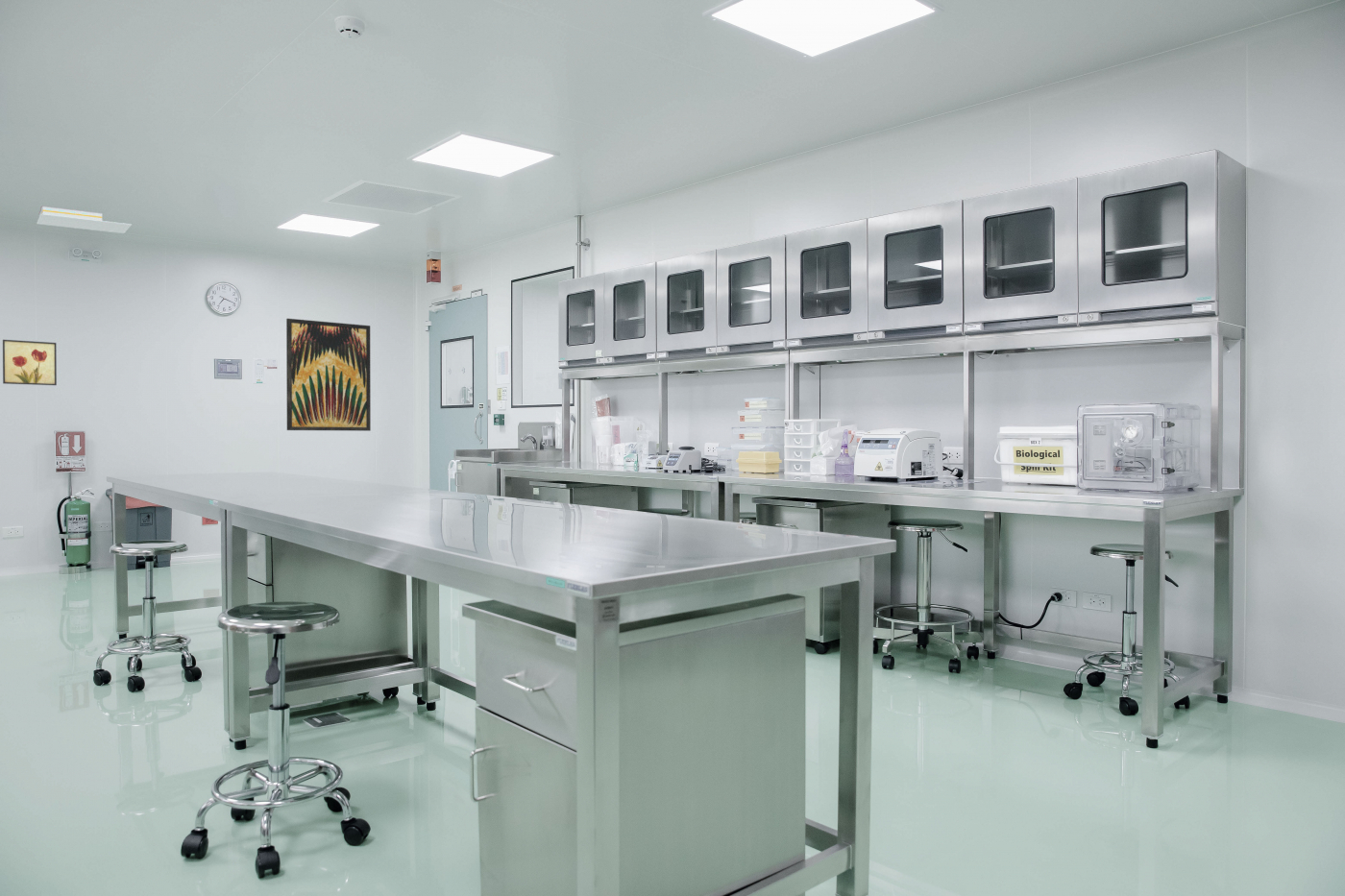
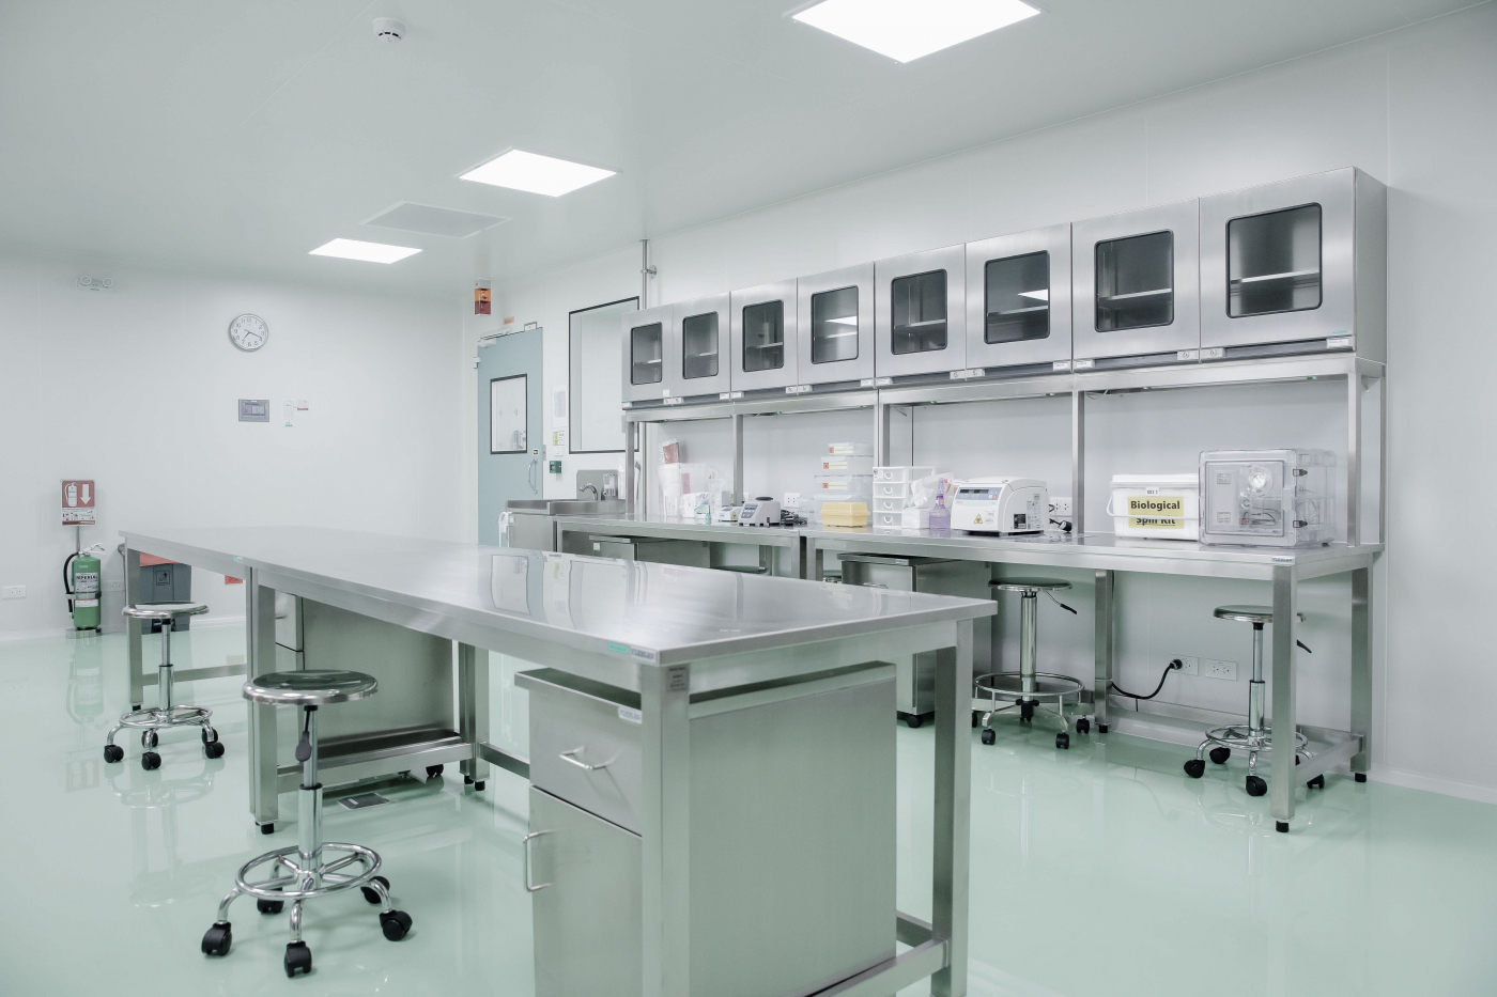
- wall art [285,318,372,432]
- wall art [2,339,58,386]
- architectural model [36,206,133,234]
